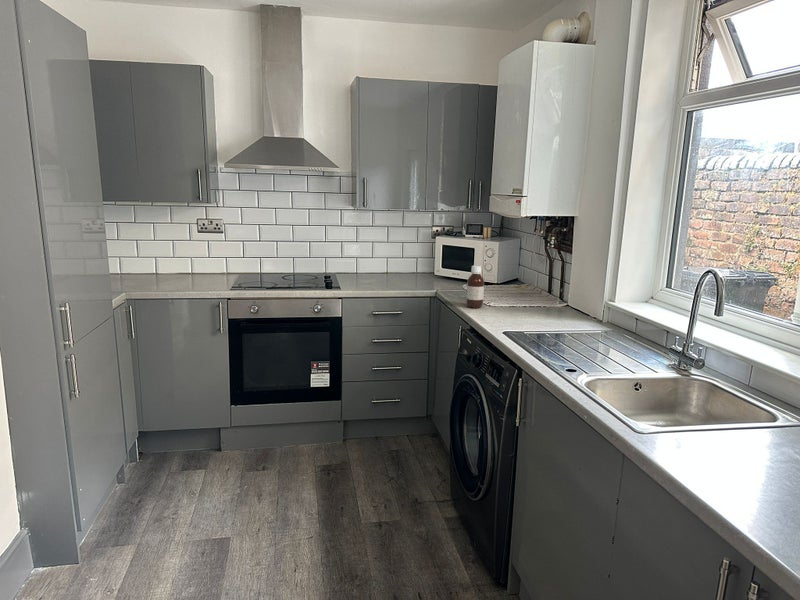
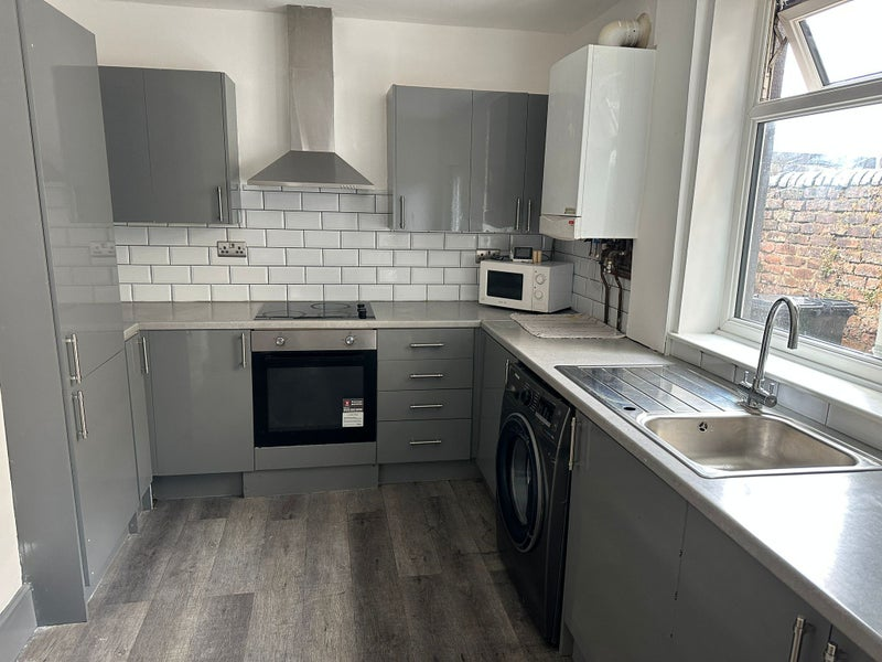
- bottle [466,265,485,309]
